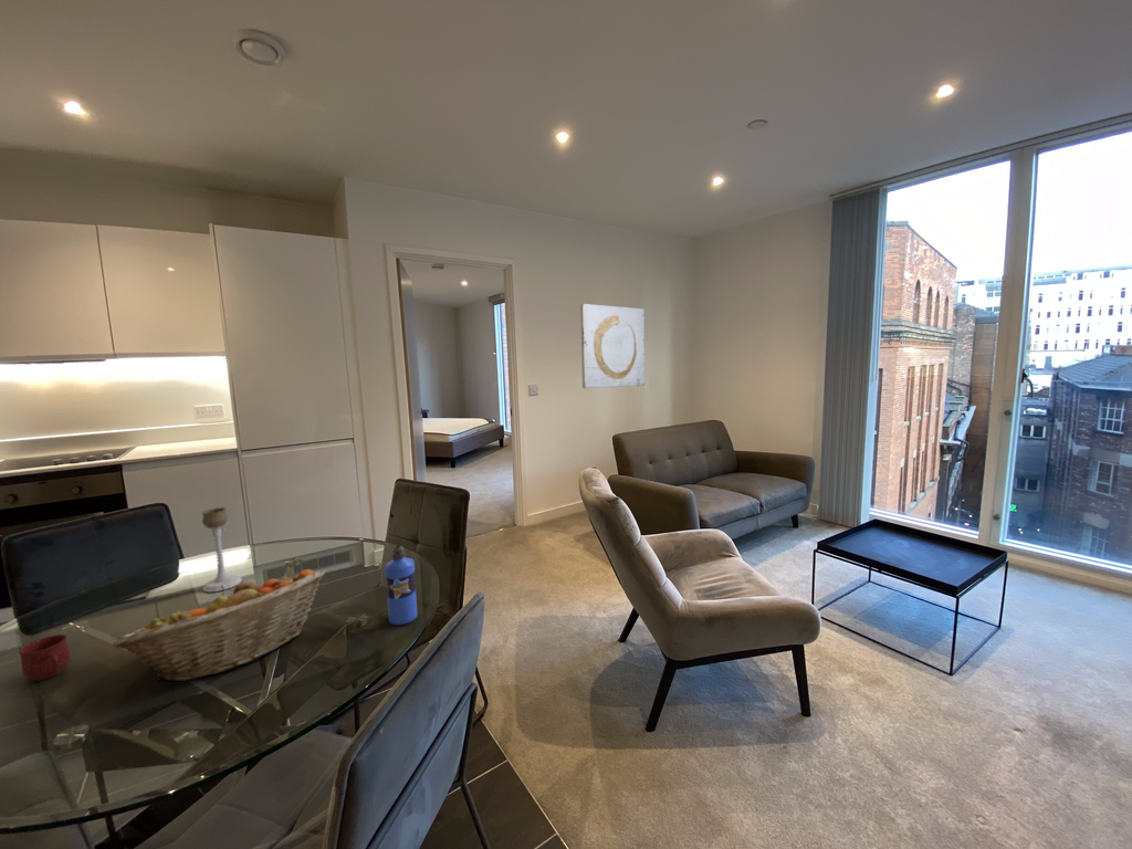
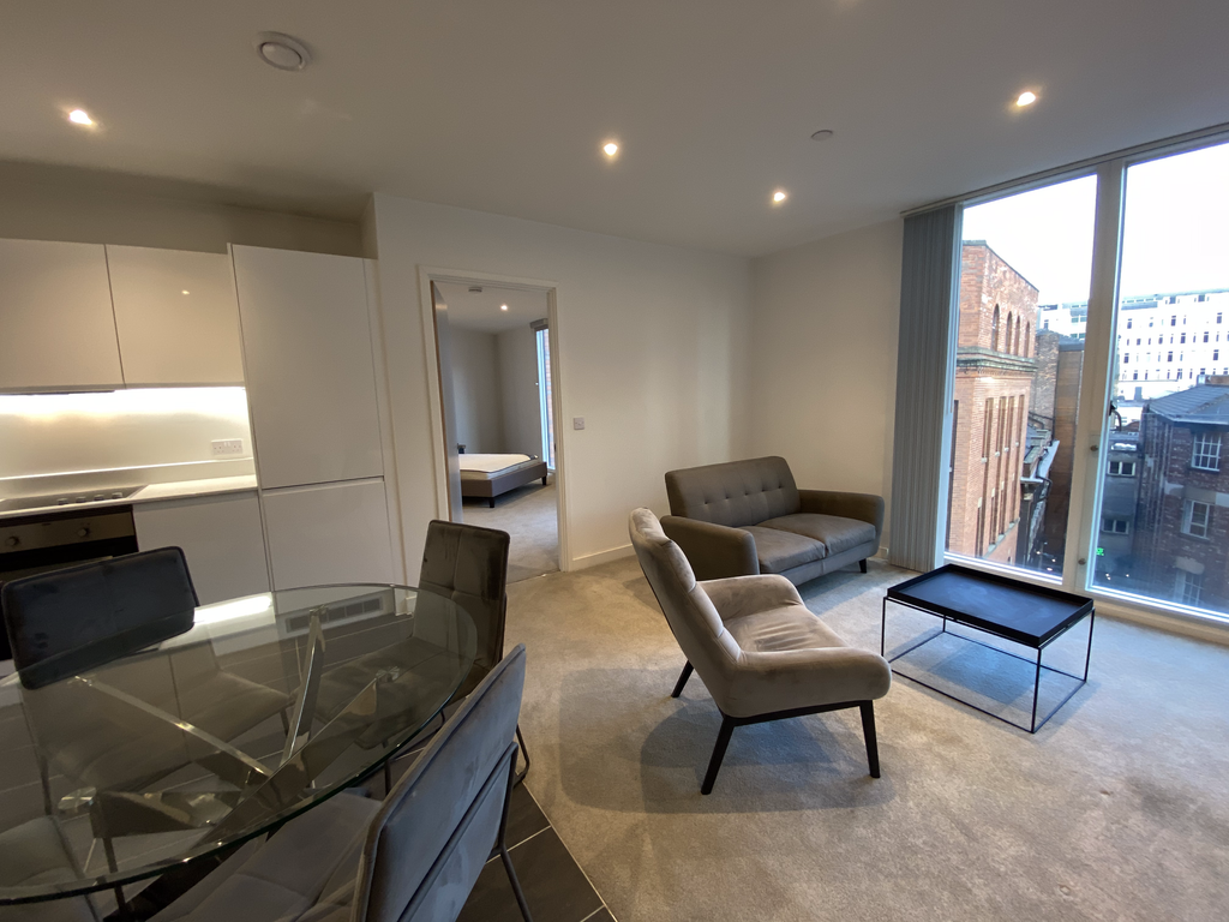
- candle holder [201,506,243,594]
- mug [18,633,72,682]
- water bottle [384,544,419,626]
- wall art [579,303,646,389]
- fruit basket [112,568,326,682]
